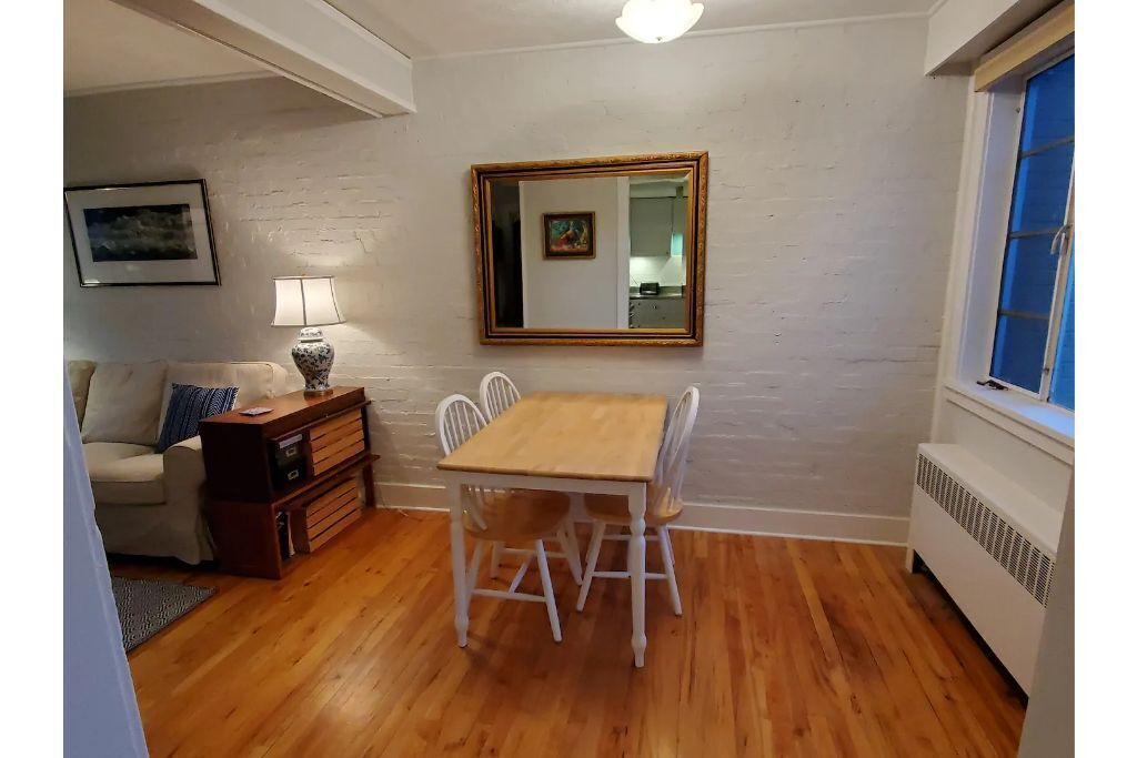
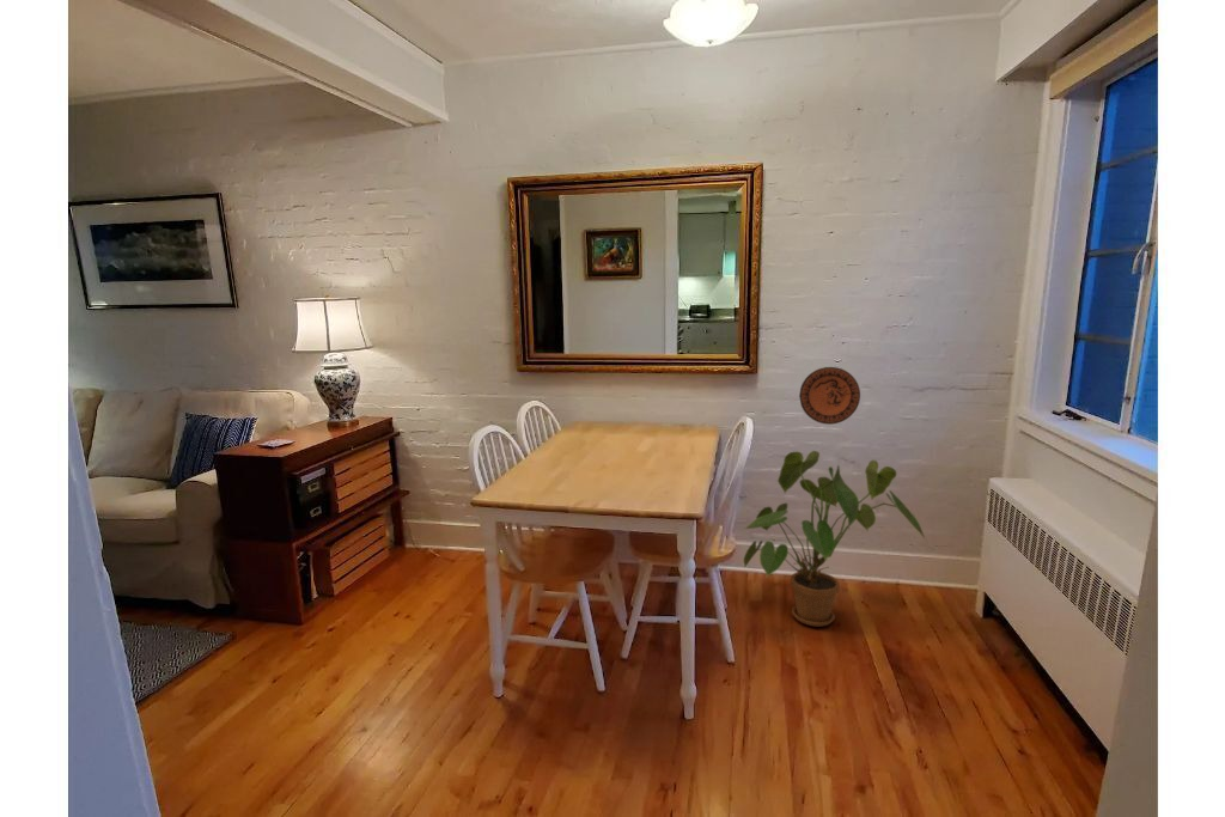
+ decorative plate [798,366,861,426]
+ house plant [743,450,928,628]
